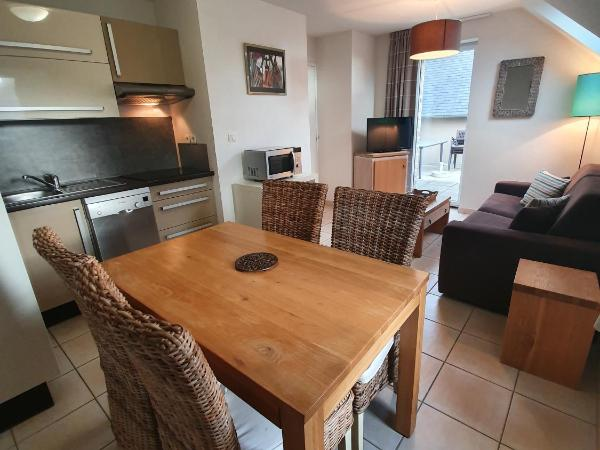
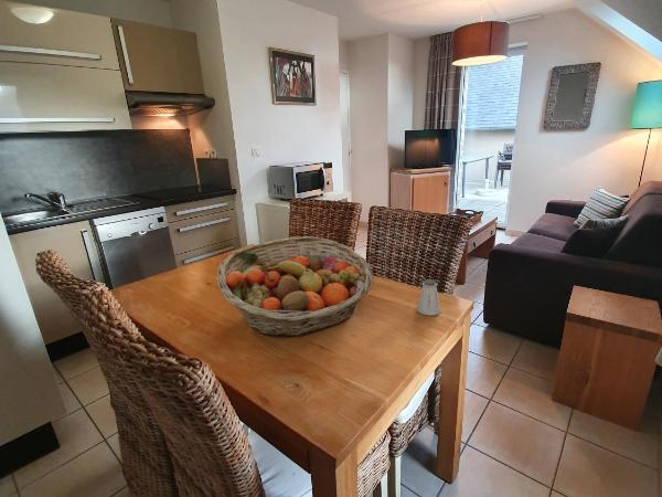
+ saltshaker [416,278,441,317]
+ fruit basket [216,235,375,338]
